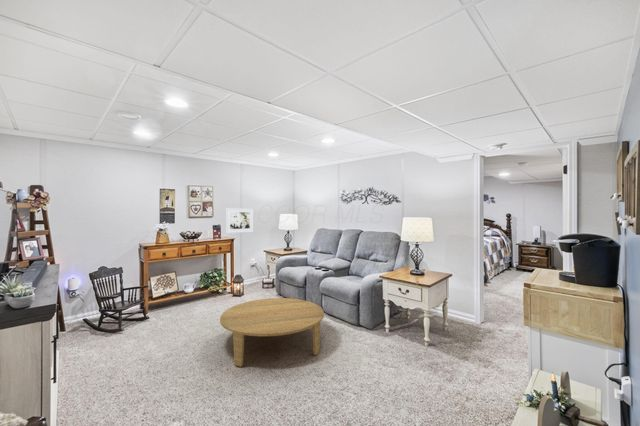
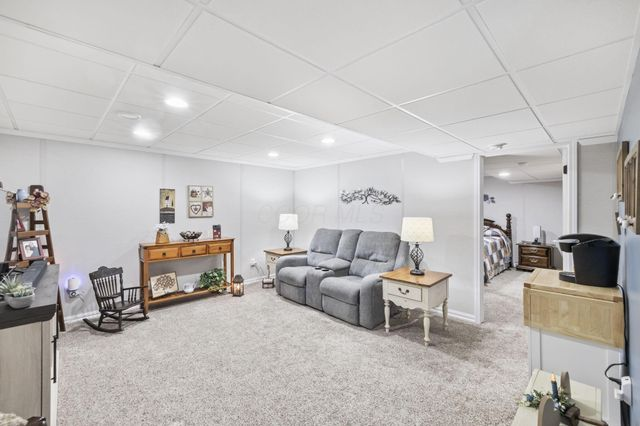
- coffee table [219,297,325,368]
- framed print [225,207,254,234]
